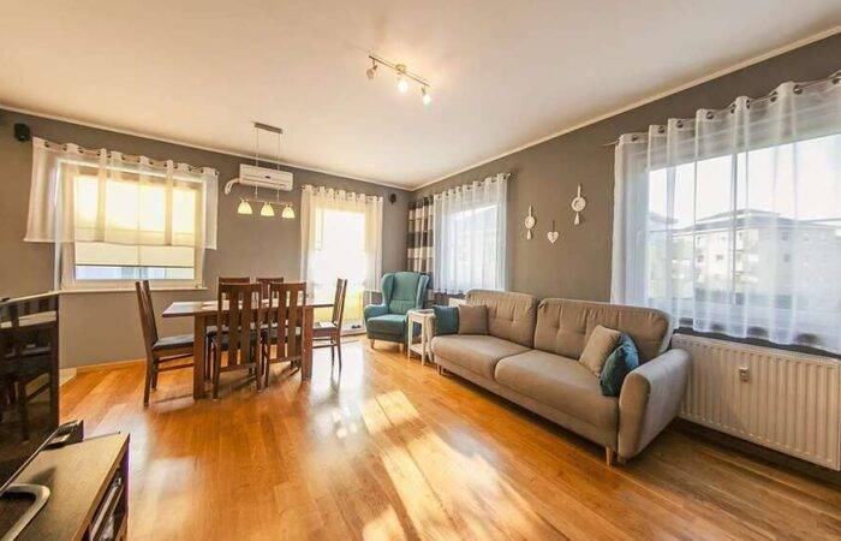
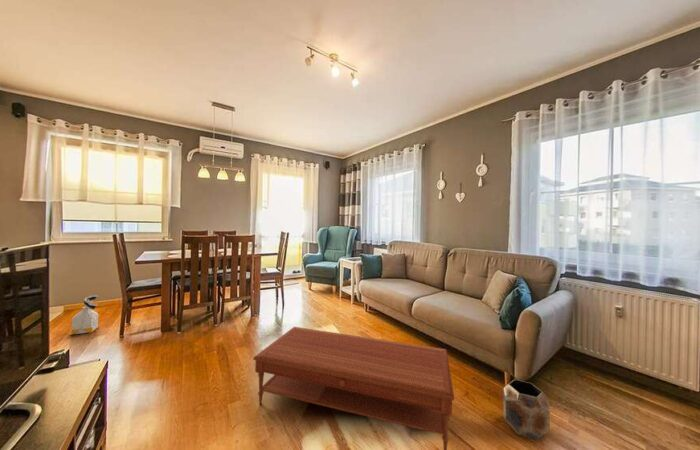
+ planter [502,378,551,441]
+ coffee table [252,326,455,450]
+ bag [69,294,100,336]
